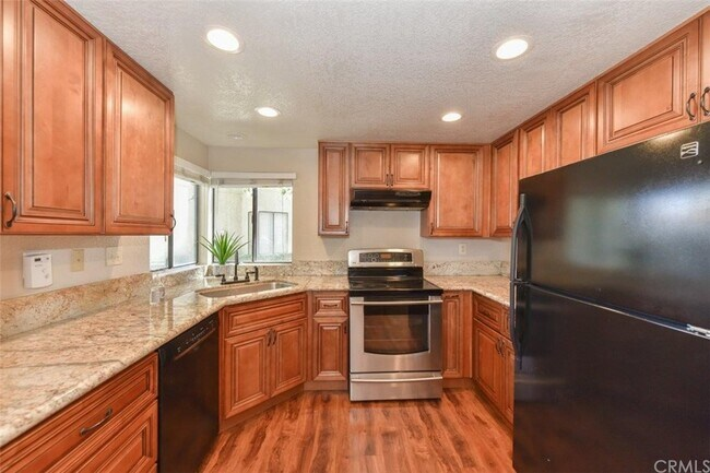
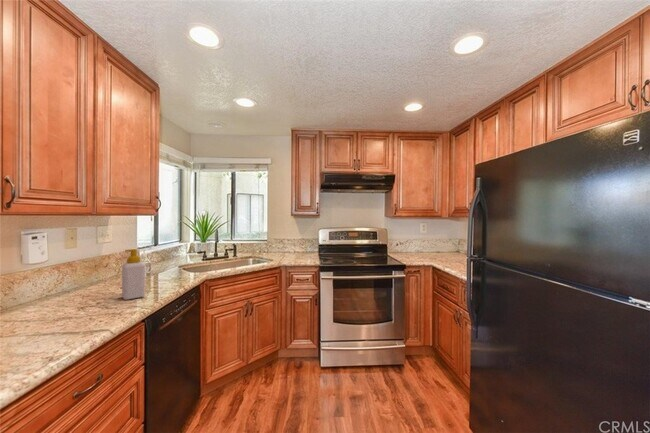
+ soap bottle [121,248,146,301]
